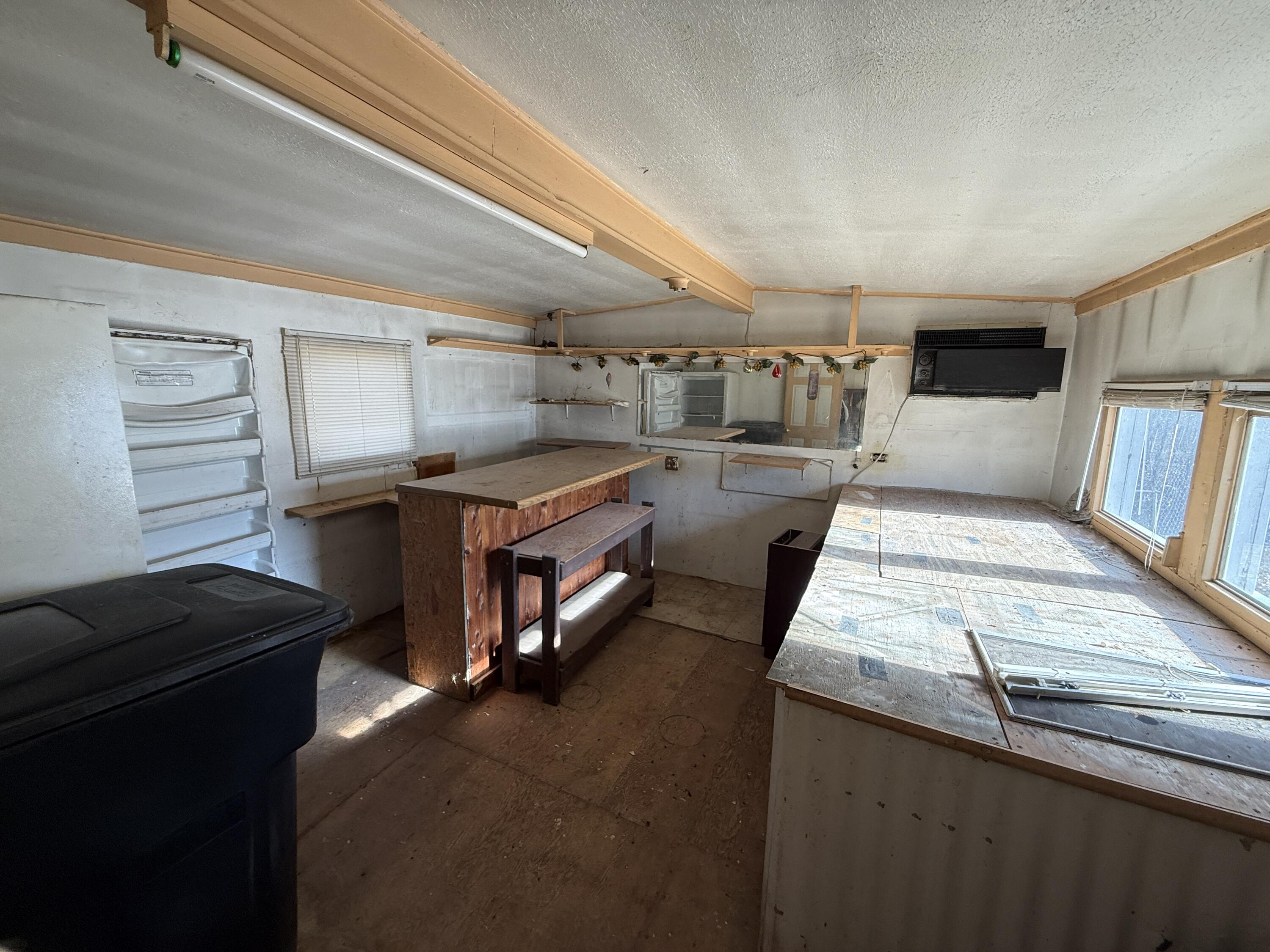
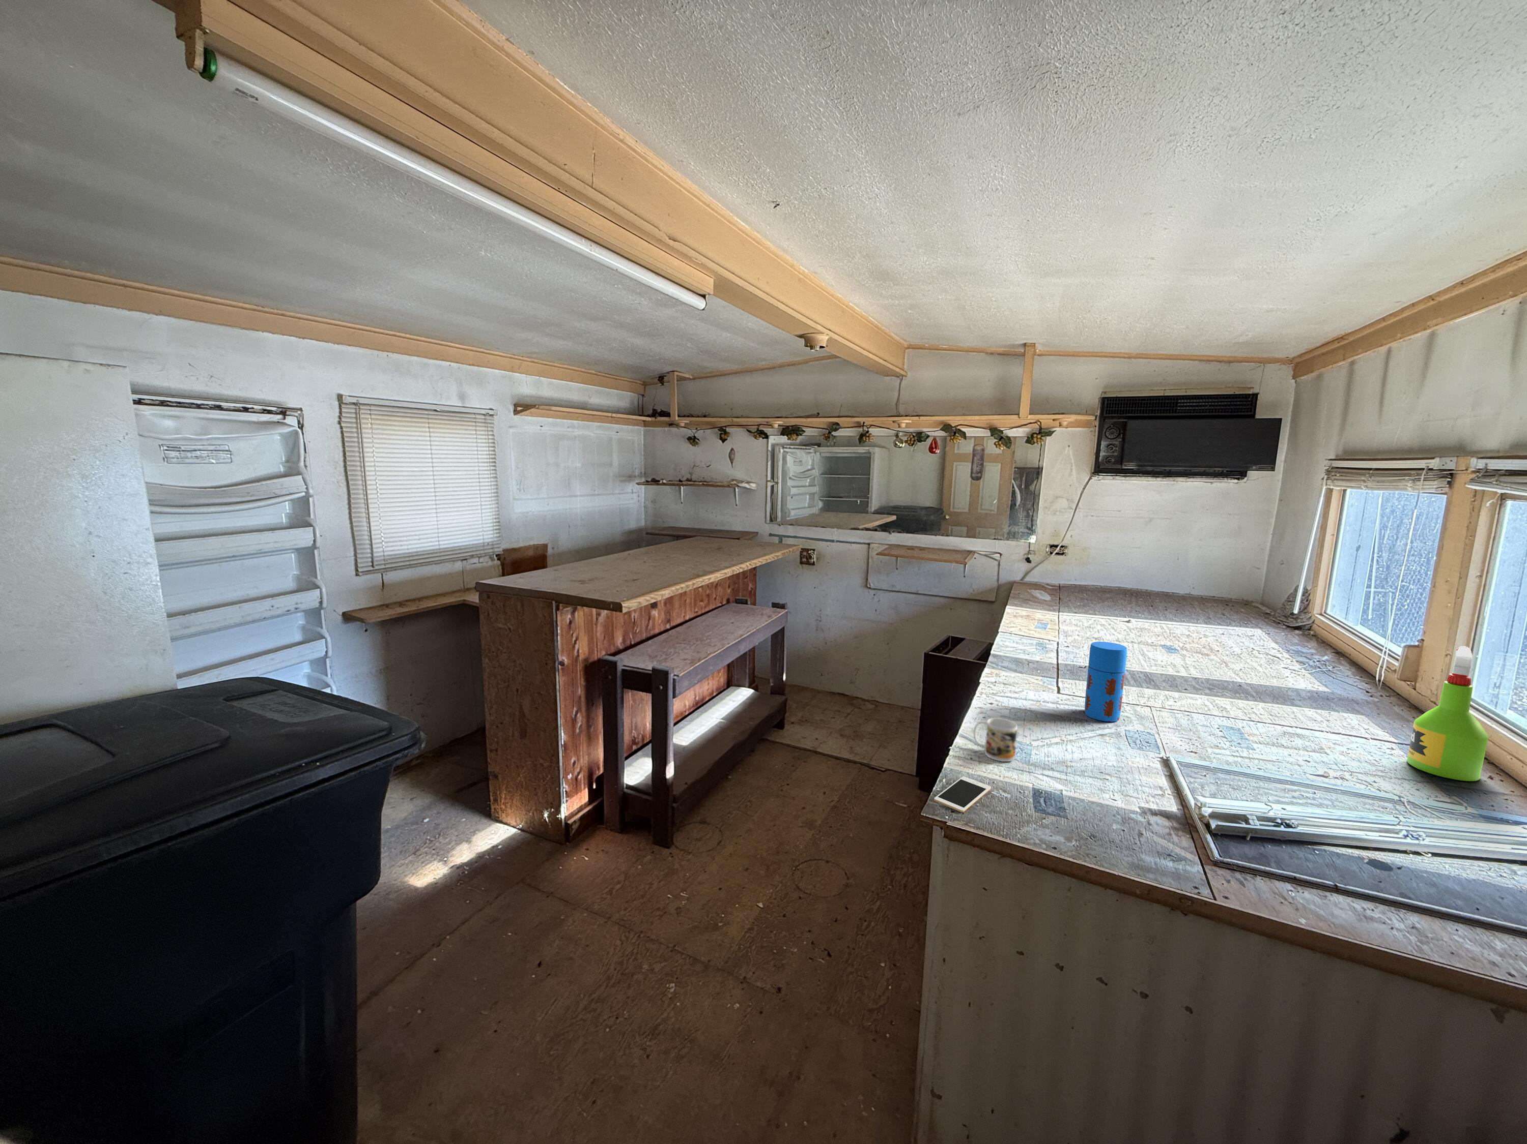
+ spray bottle [1407,645,1489,781]
+ mug [973,717,1018,762]
+ cell phone [933,776,992,814]
+ thermos [1085,642,1128,722]
